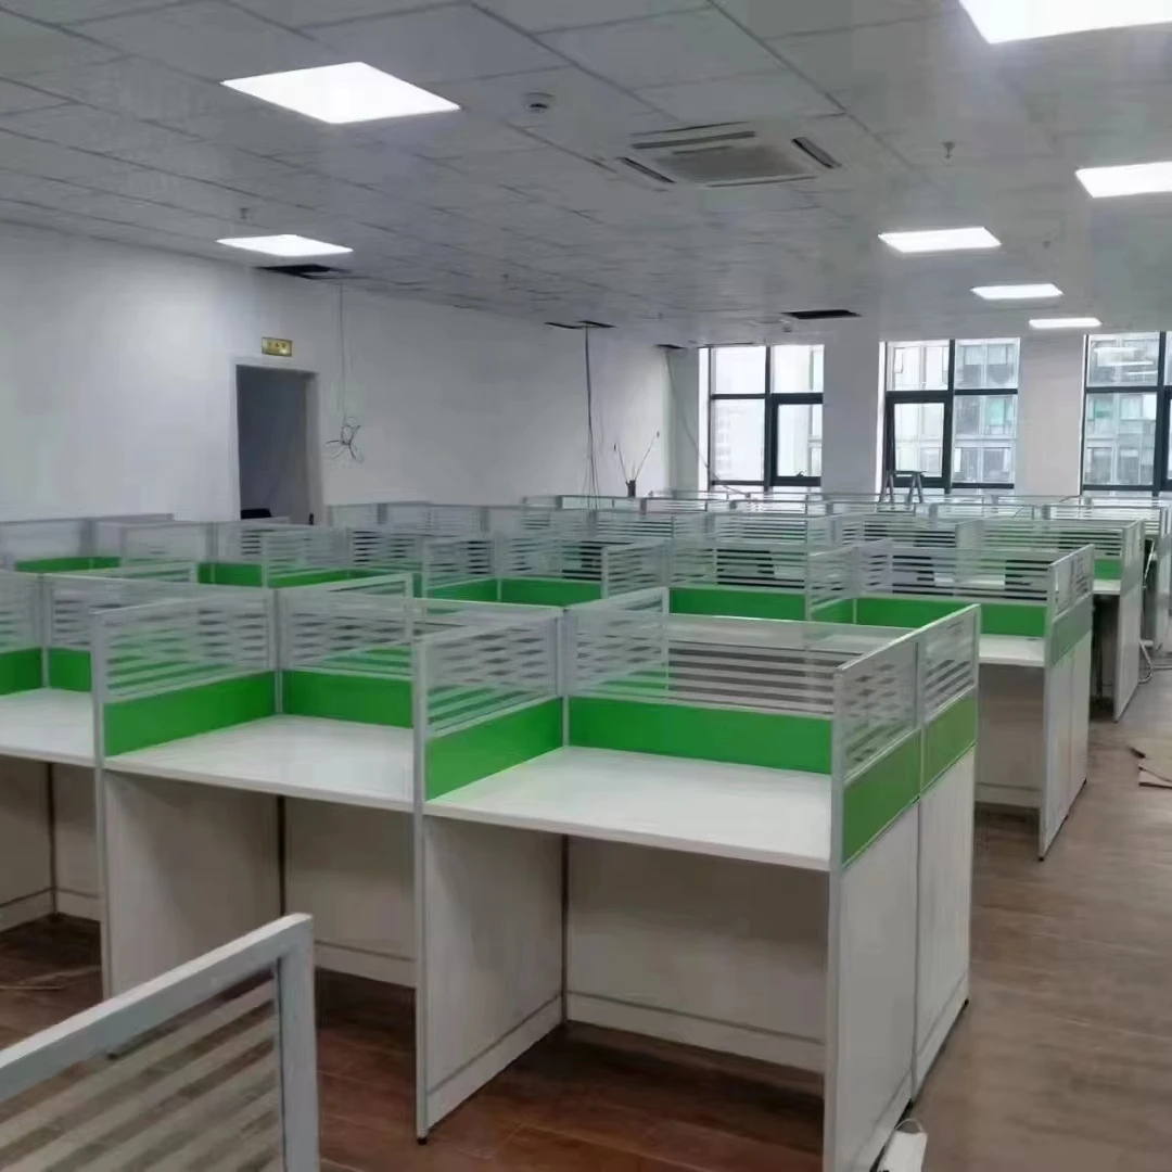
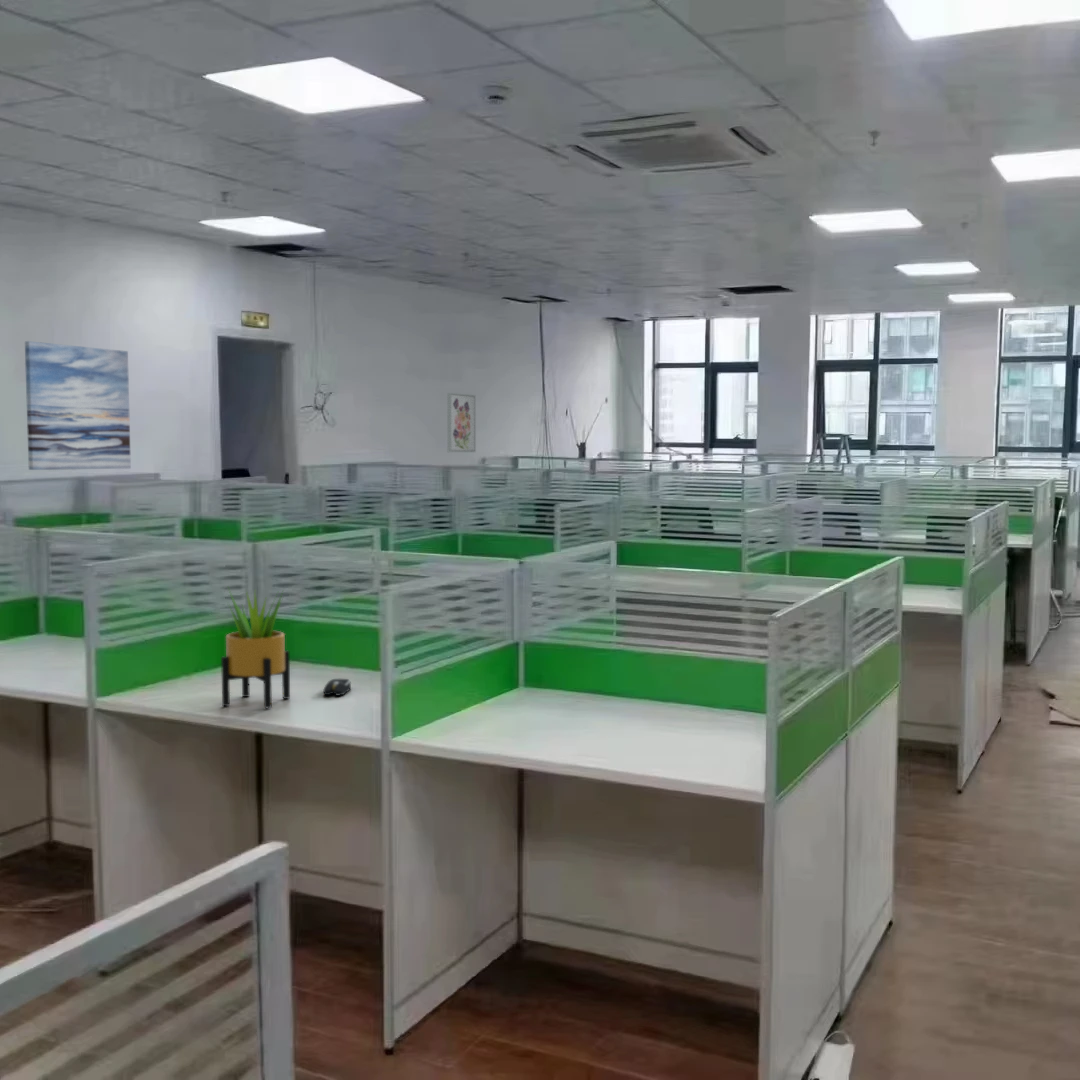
+ computer mouse [322,678,352,697]
+ wall art [446,392,477,453]
+ wall art [24,340,132,471]
+ potted plant [220,584,291,709]
